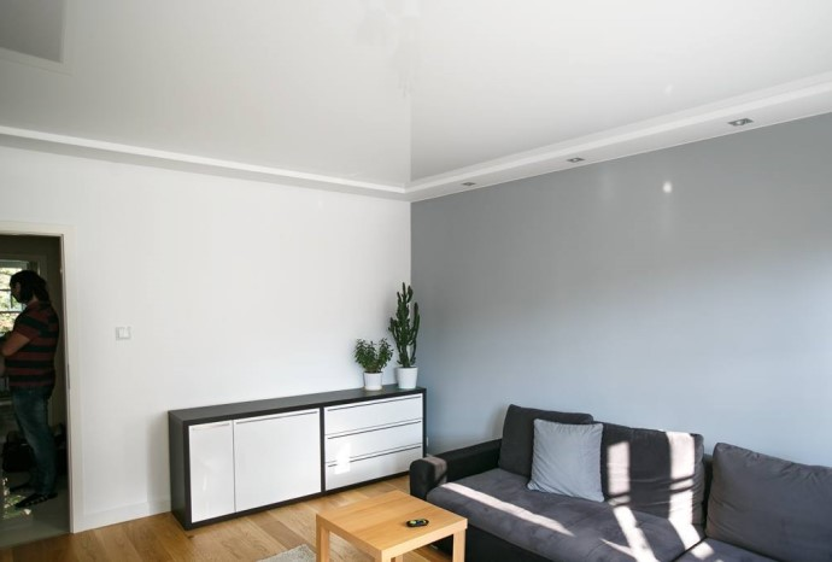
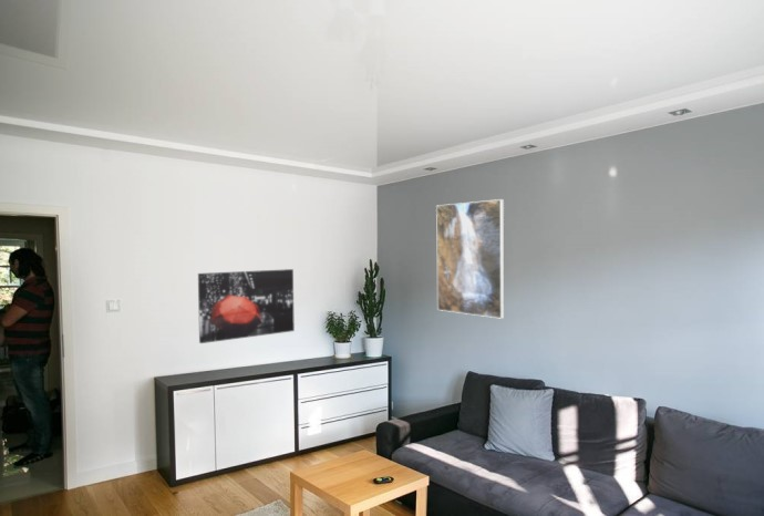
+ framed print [435,198,505,320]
+ wall art [197,268,296,344]
